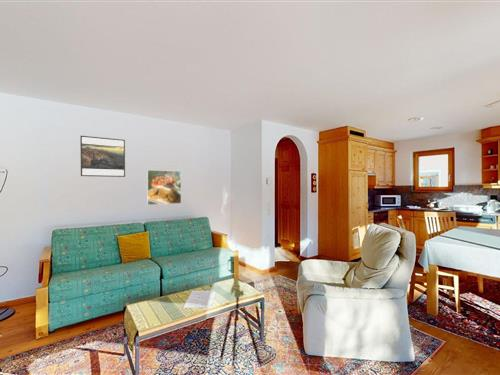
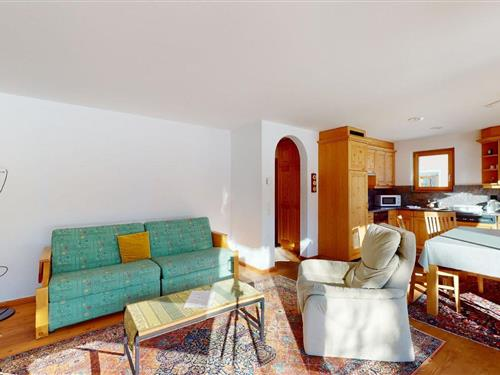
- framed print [79,135,126,178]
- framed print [146,169,182,206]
